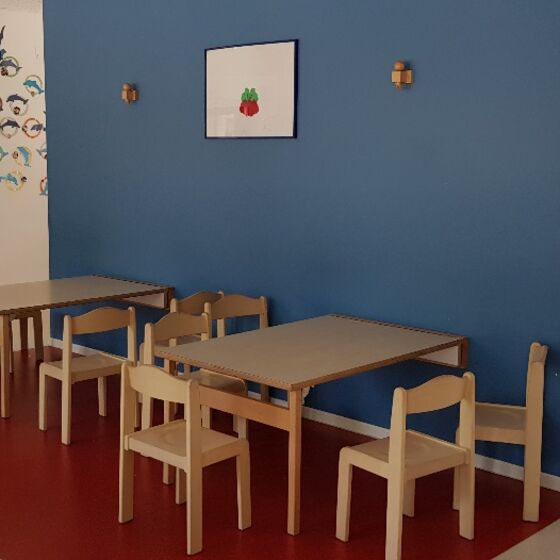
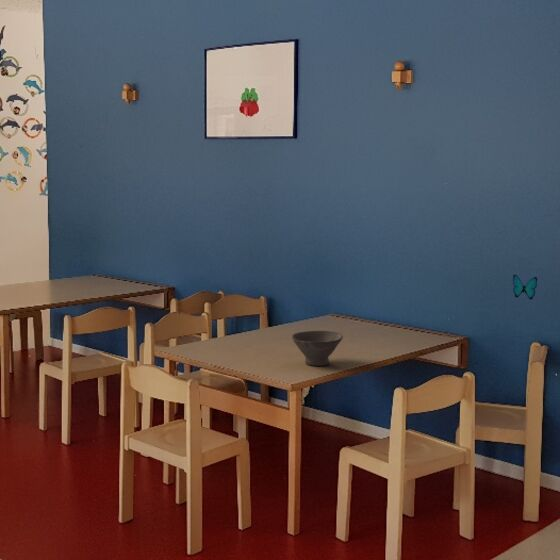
+ decorative butterfly [512,274,538,300]
+ bowl [291,330,344,367]
